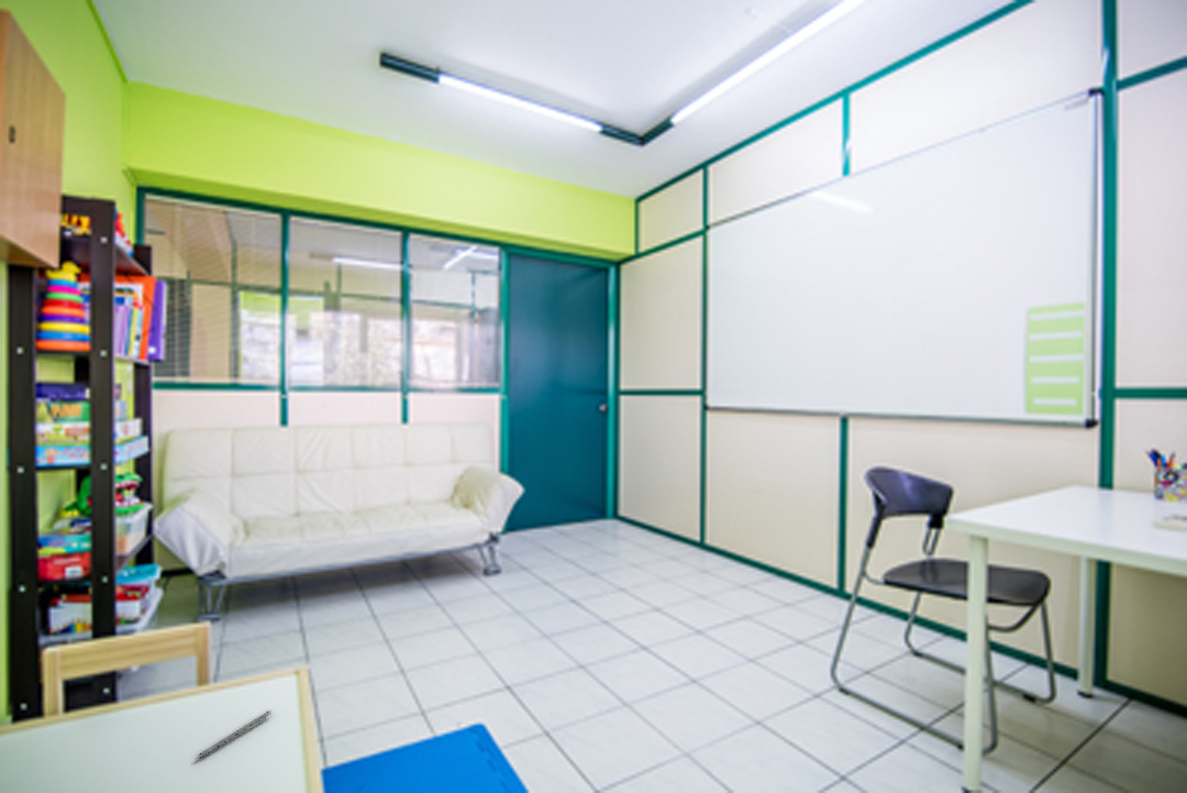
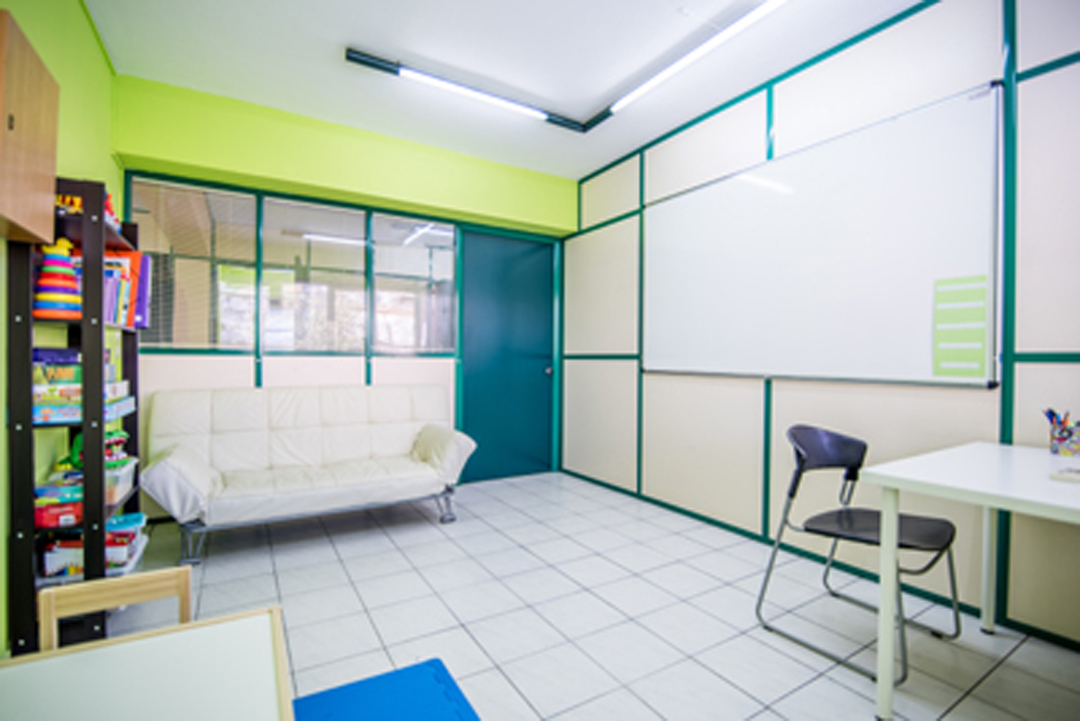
- pen [192,709,273,761]
